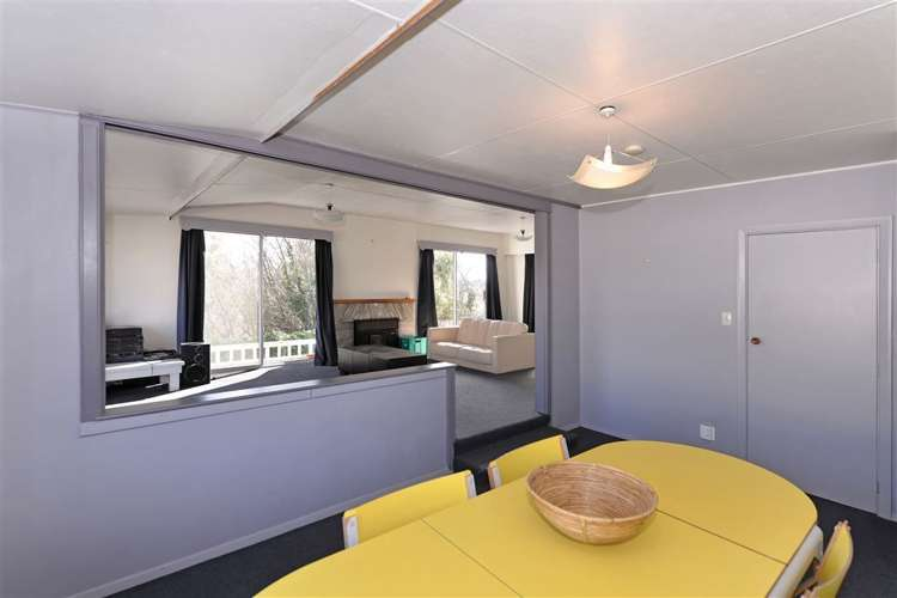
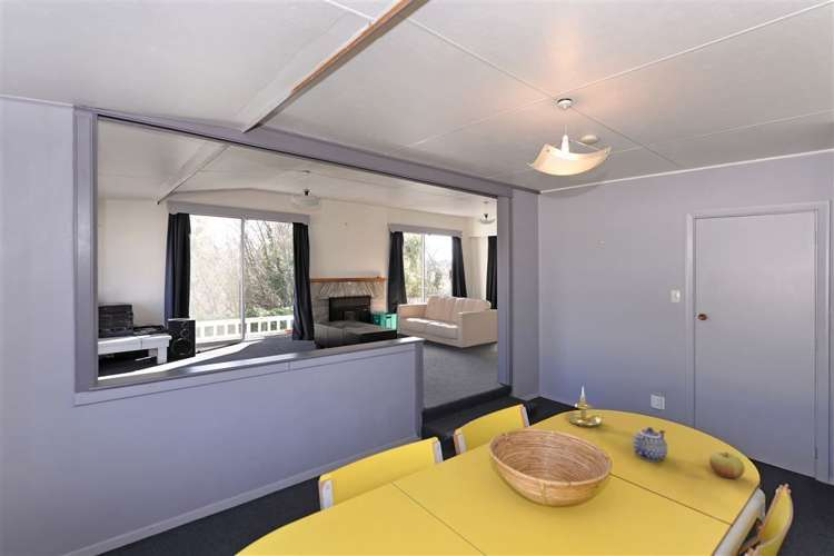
+ teapot [632,426,668,463]
+ apple [708,450,746,479]
+ candle holder [565,386,604,428]
